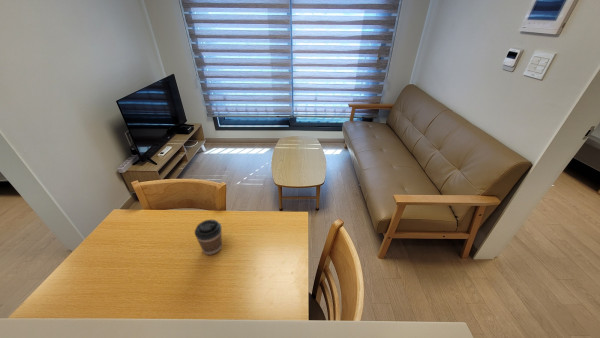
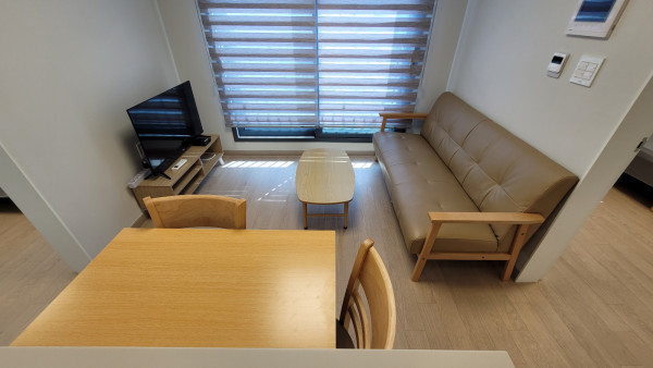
- coffee cup [194,219,223,256]
